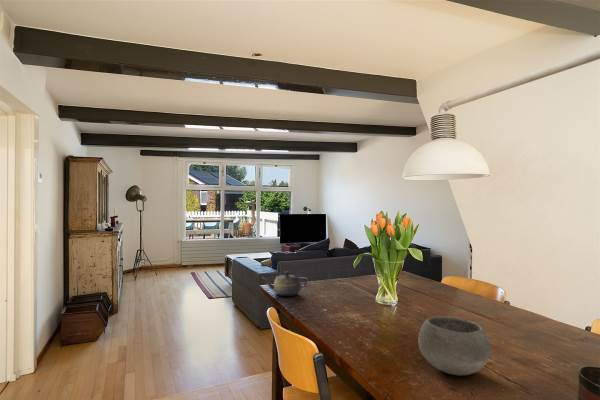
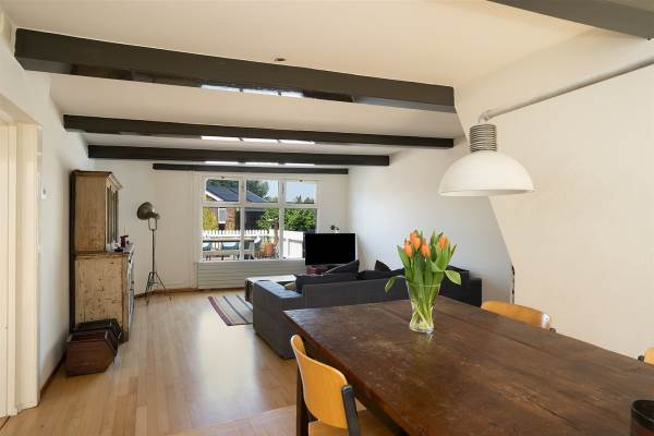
- teapot [263,271,308,297]
- bowl [417,315,491,376]
